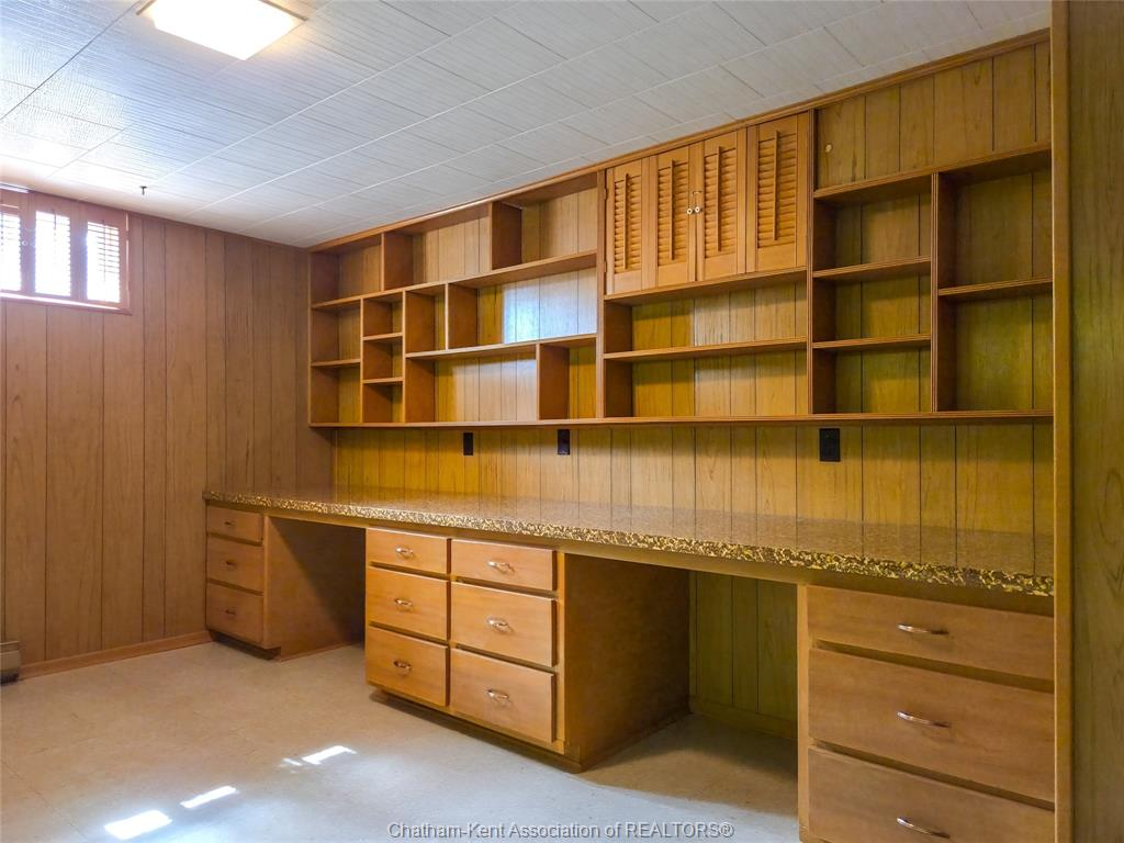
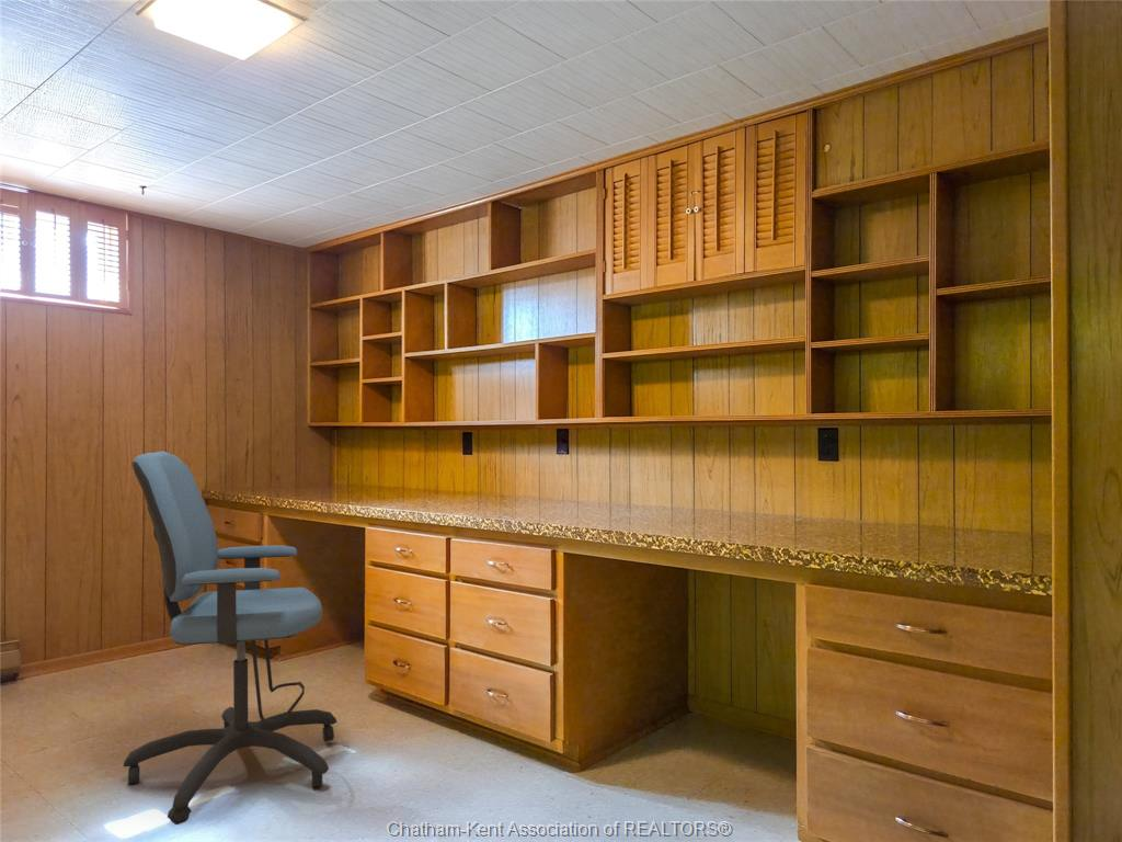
+ office chair [123,450,339,826]
